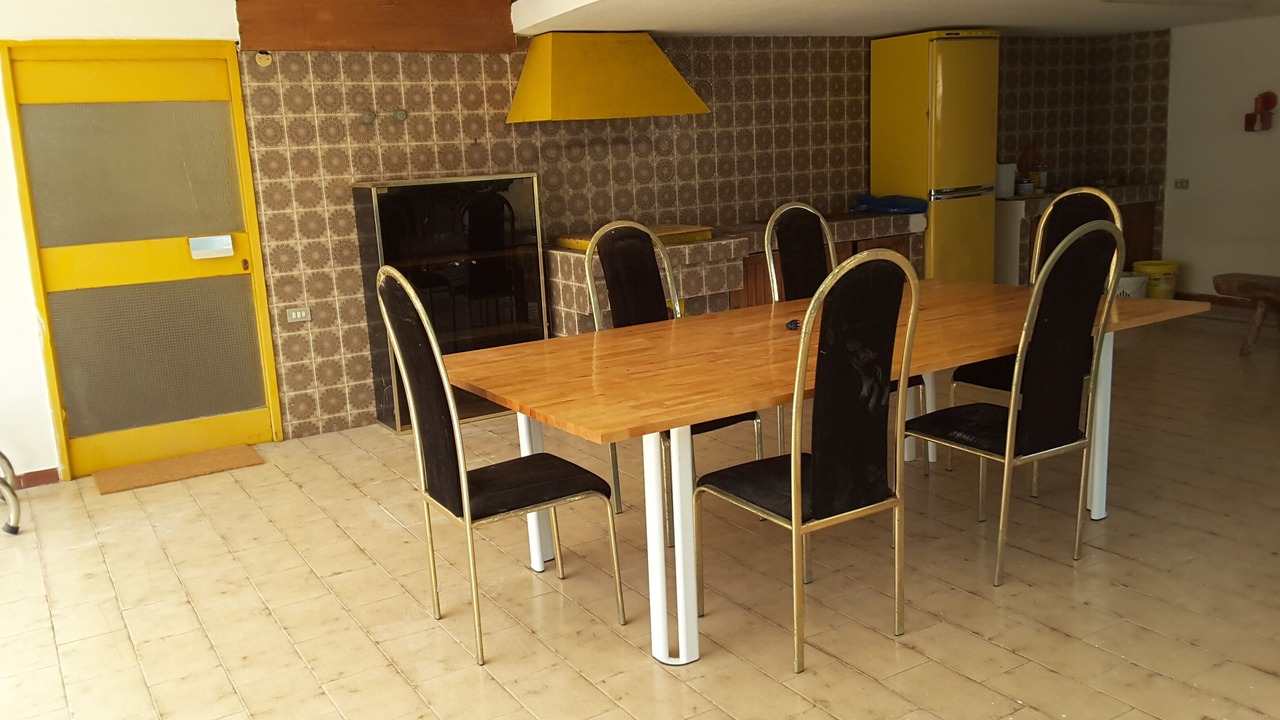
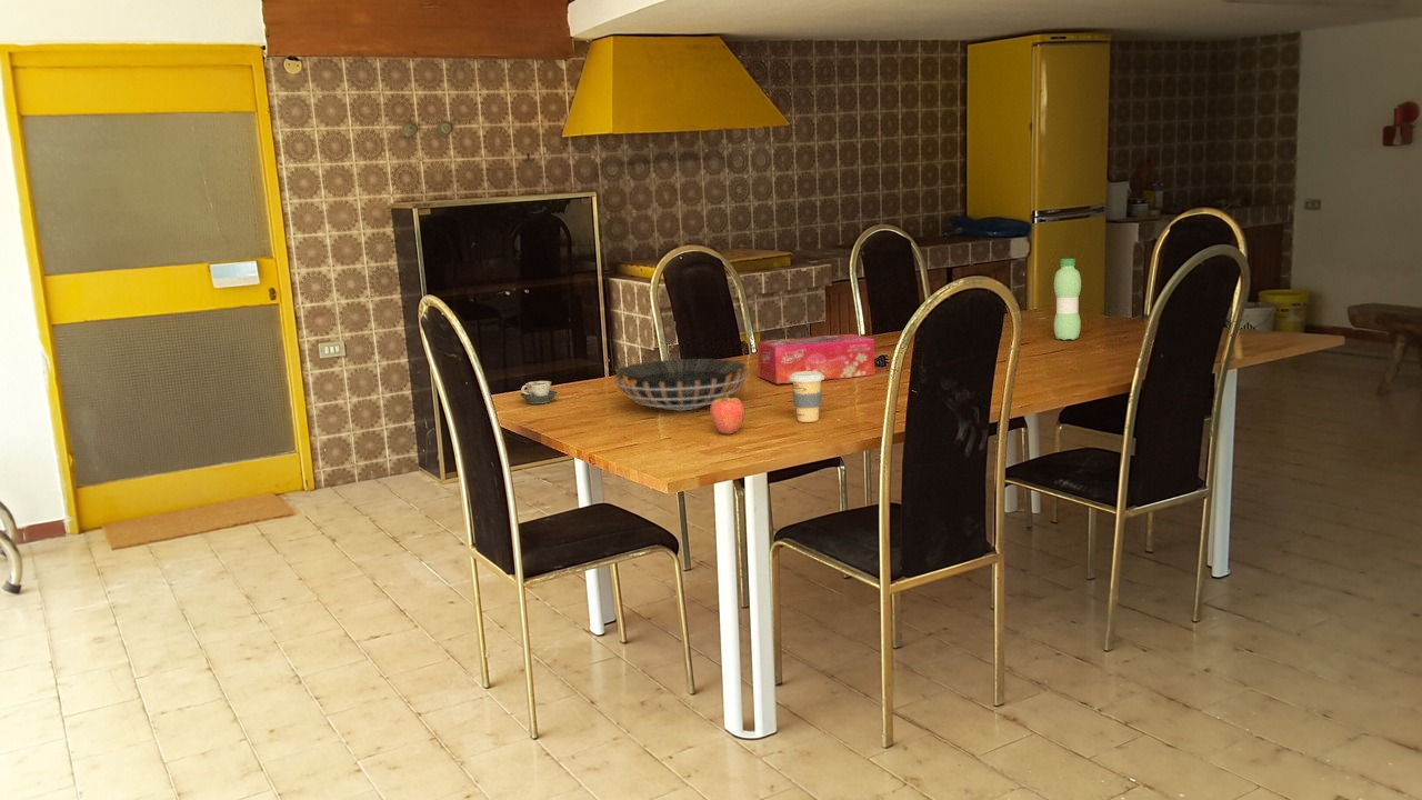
+ water bottle [1053,258,1082,341]
+ fruit [709,390,745,436]
+ coffee cup [789,371,825,423]
+ decorative bowl [612,358,750,411]
+ tissue box [757,333,875,384]
+ cup [519,380,559,406]
